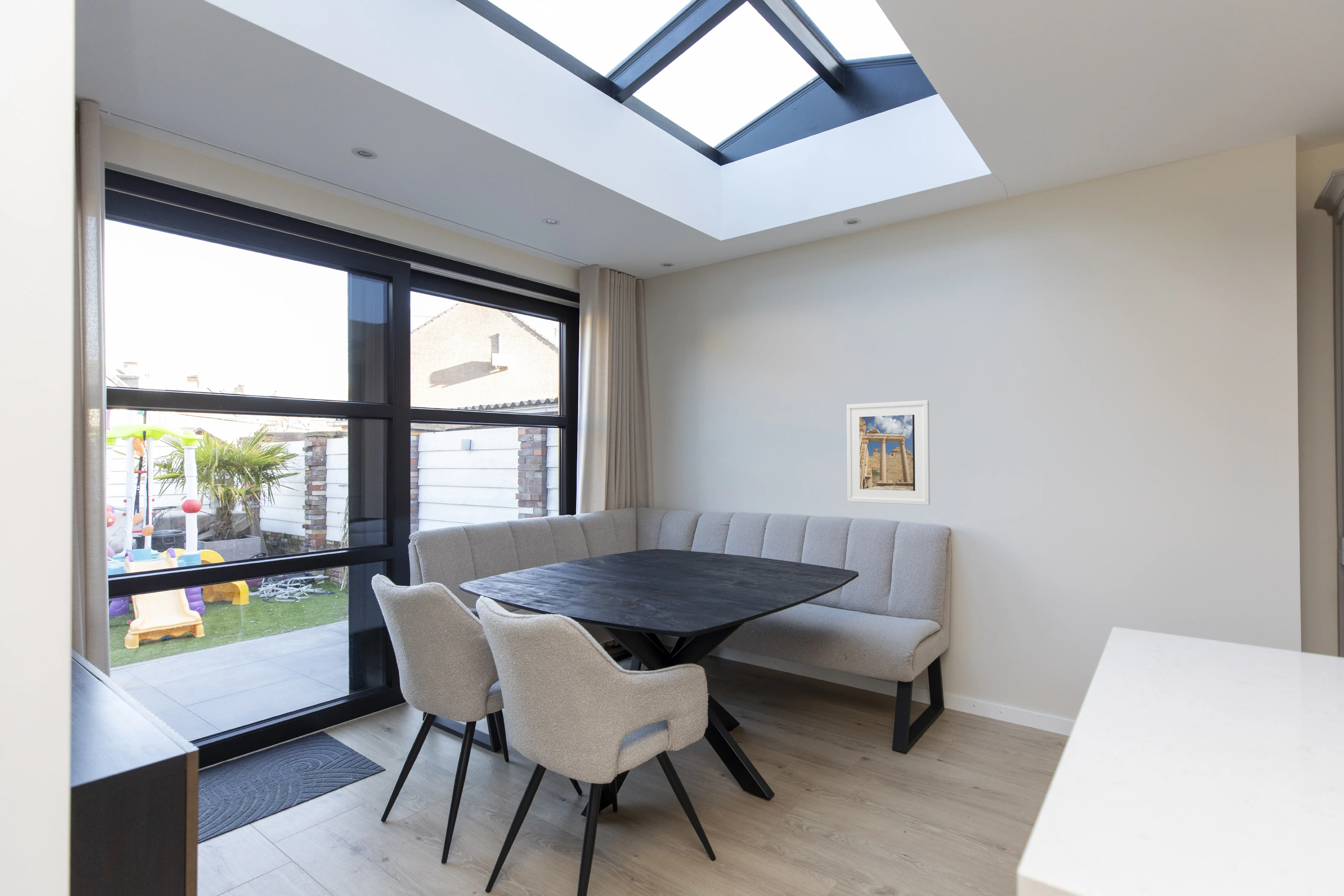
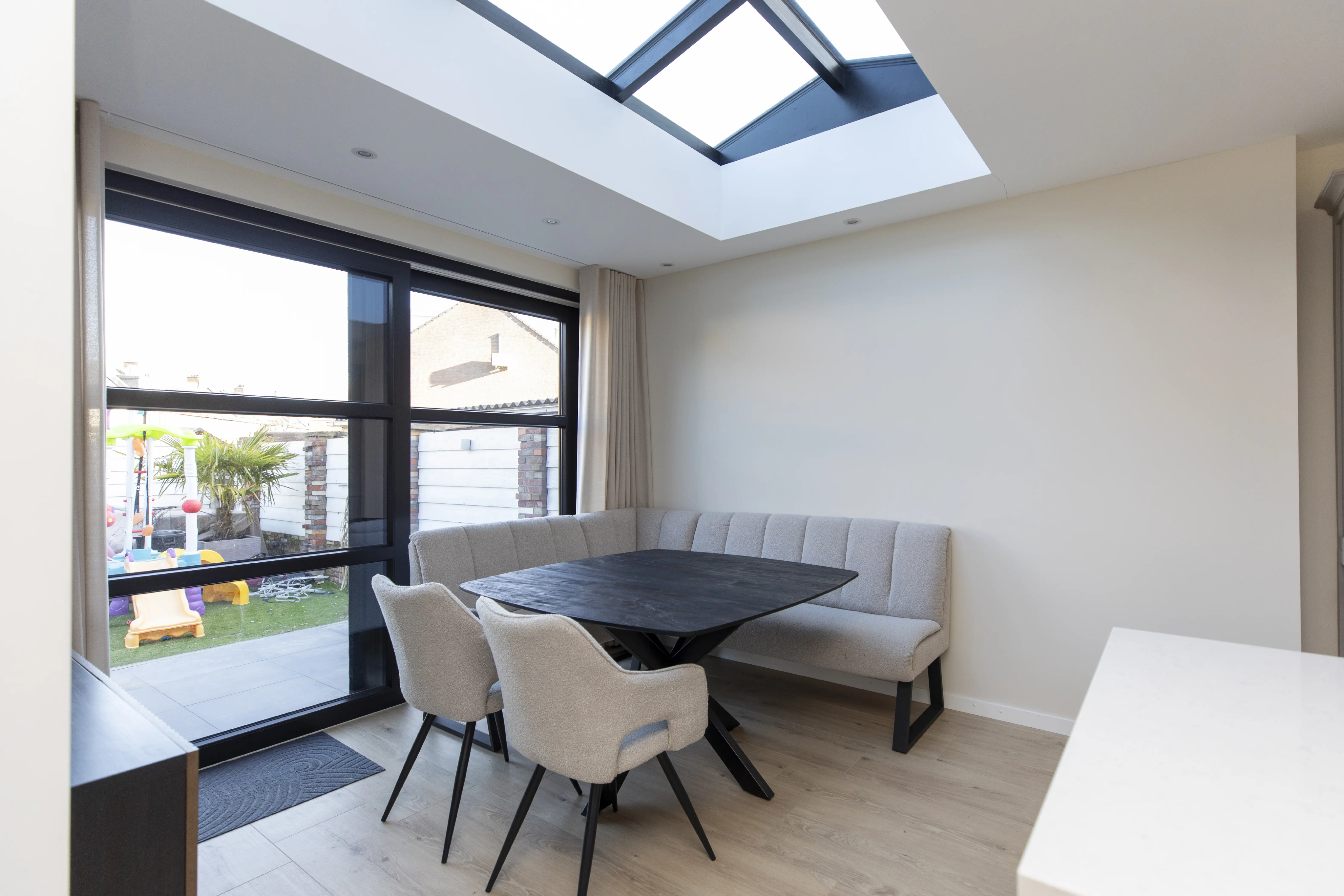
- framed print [846,400,931,506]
